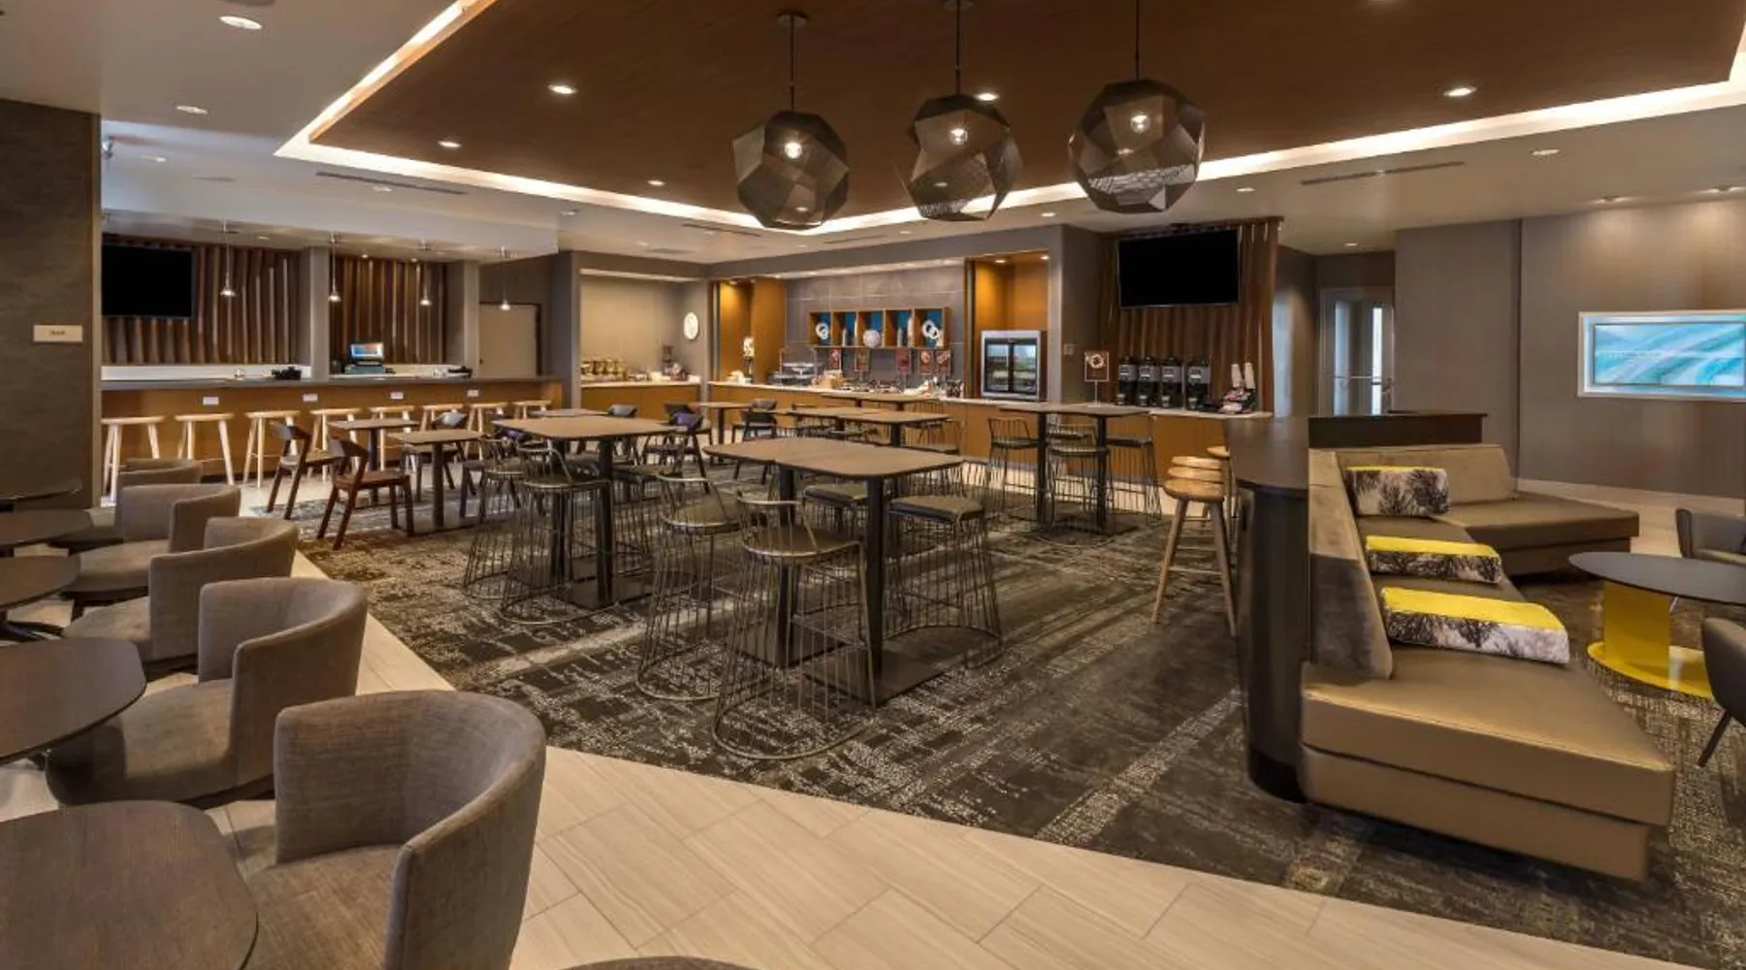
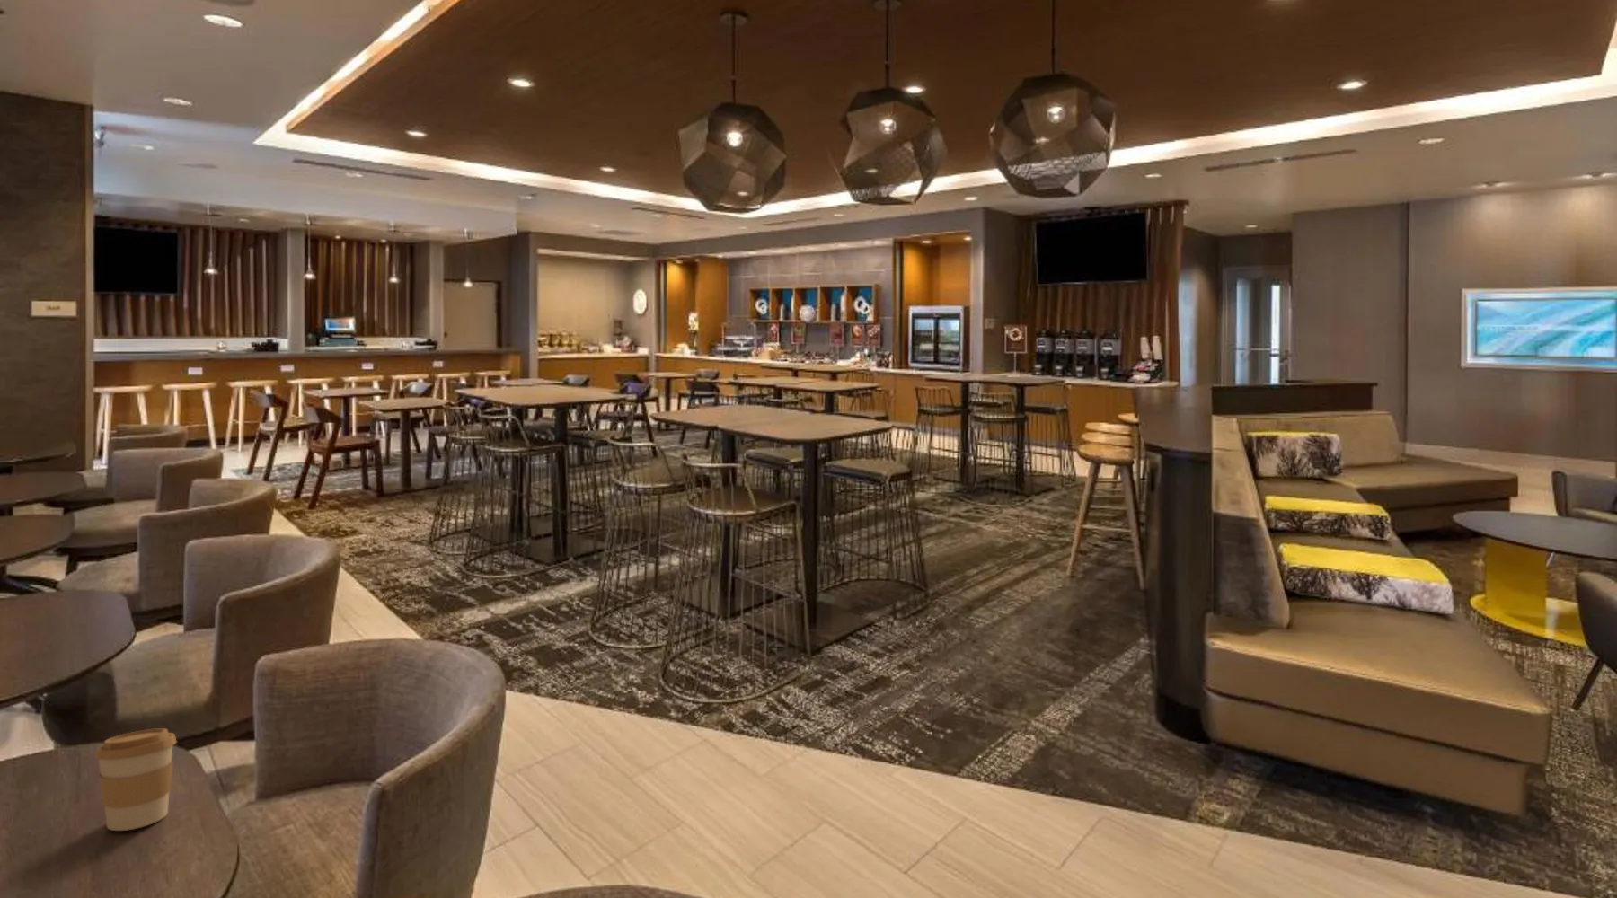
+ coffee cup [94,728,178,832]
